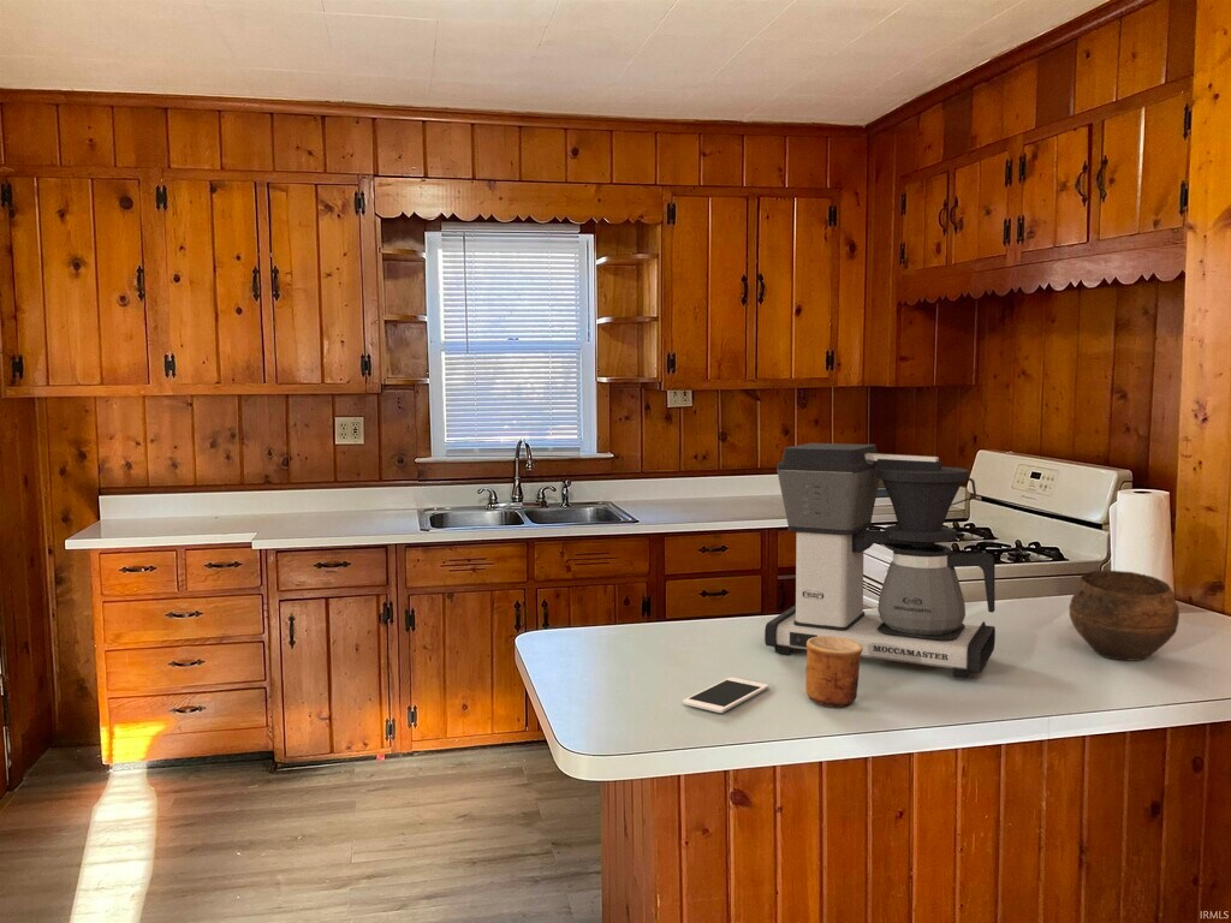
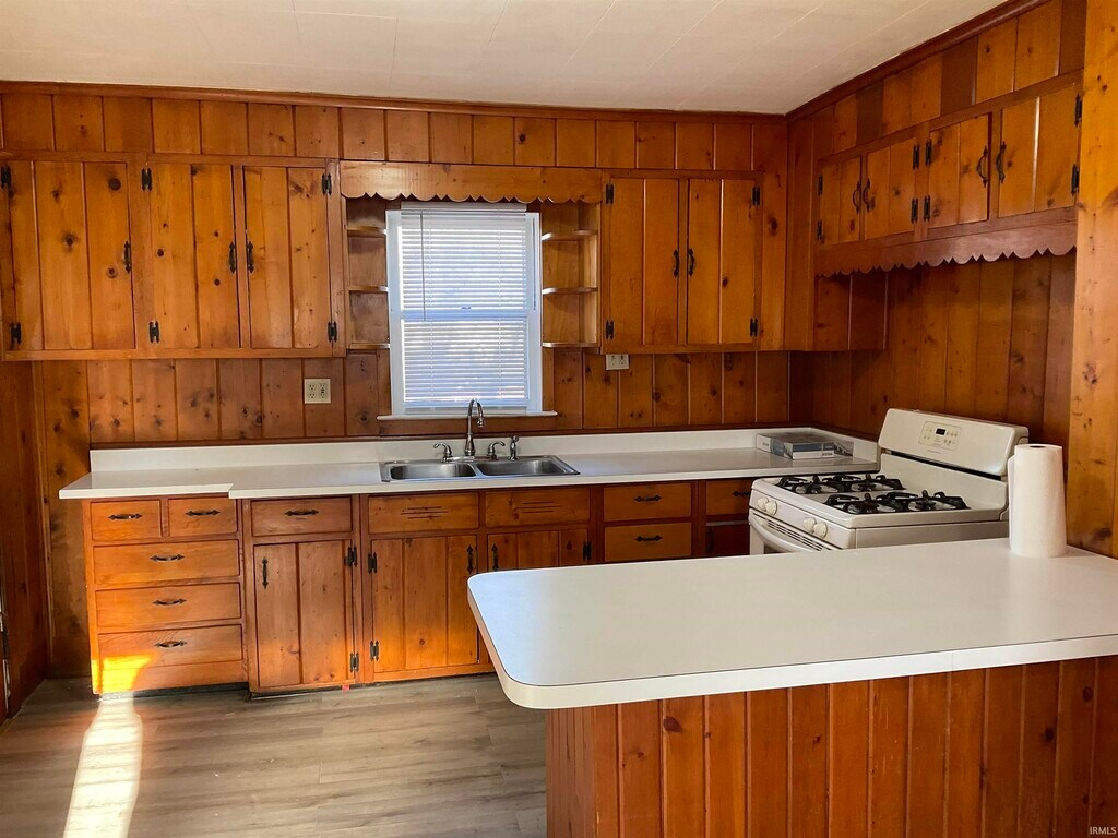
- cell phone [682,677,771,714]
- cup [804,636,863,709]
- bowl [1068,568,1181,662]
- coffee maker [763,442,997,680]
